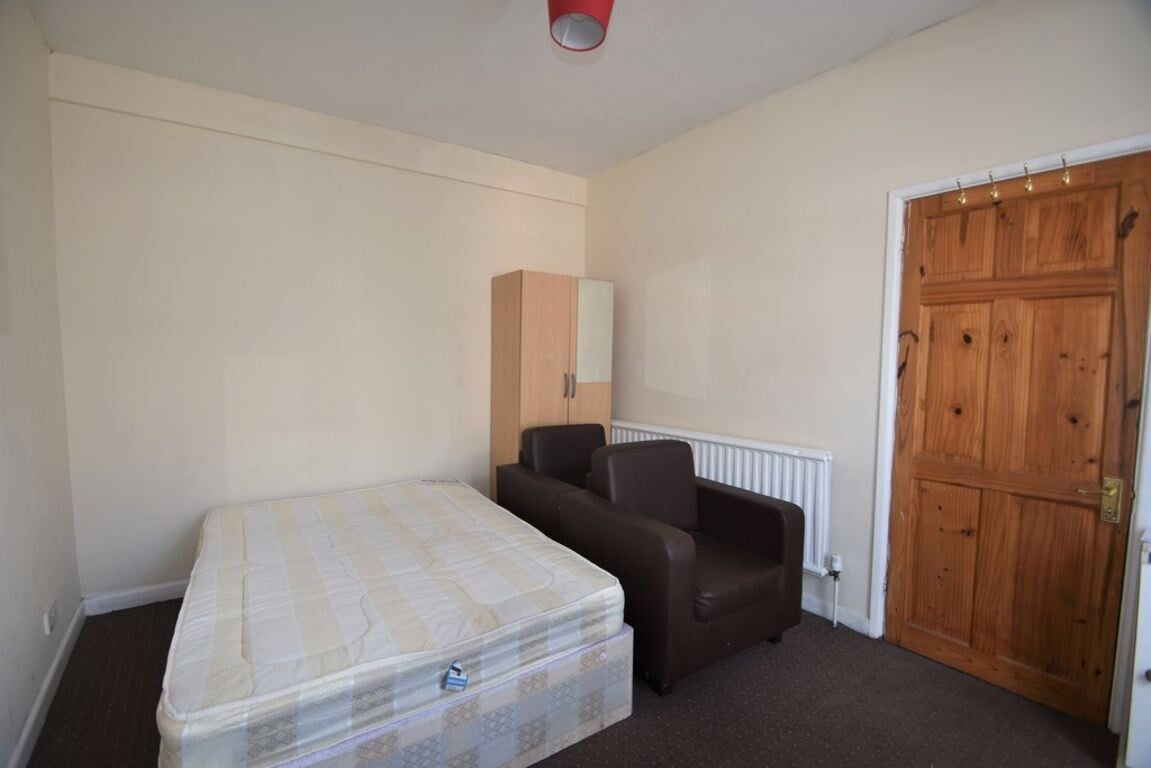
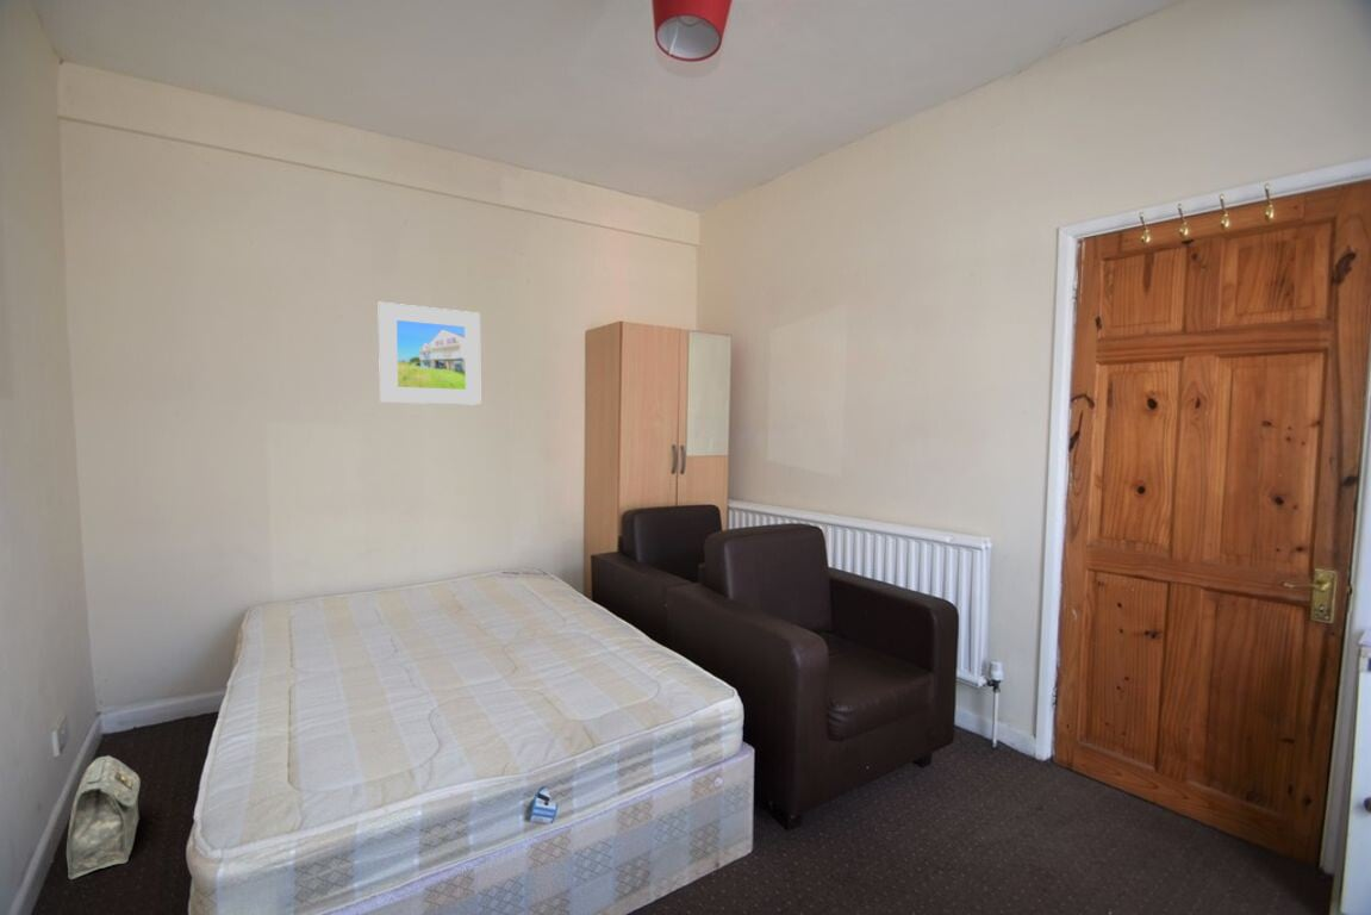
+ bag [66,754,142,880]
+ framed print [378,301,482,406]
